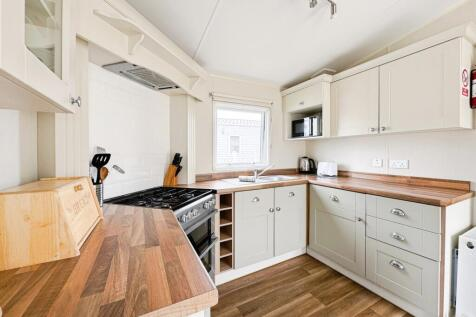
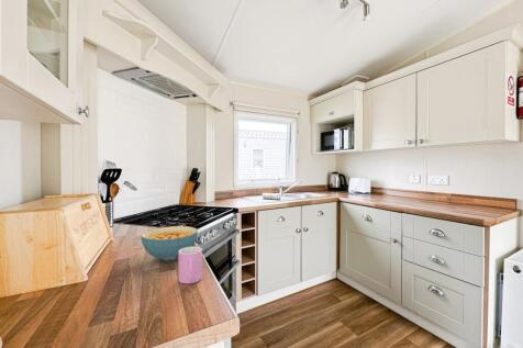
+ cup [178,246,203,284]
+ cereal bowl [140,225,199,262]
